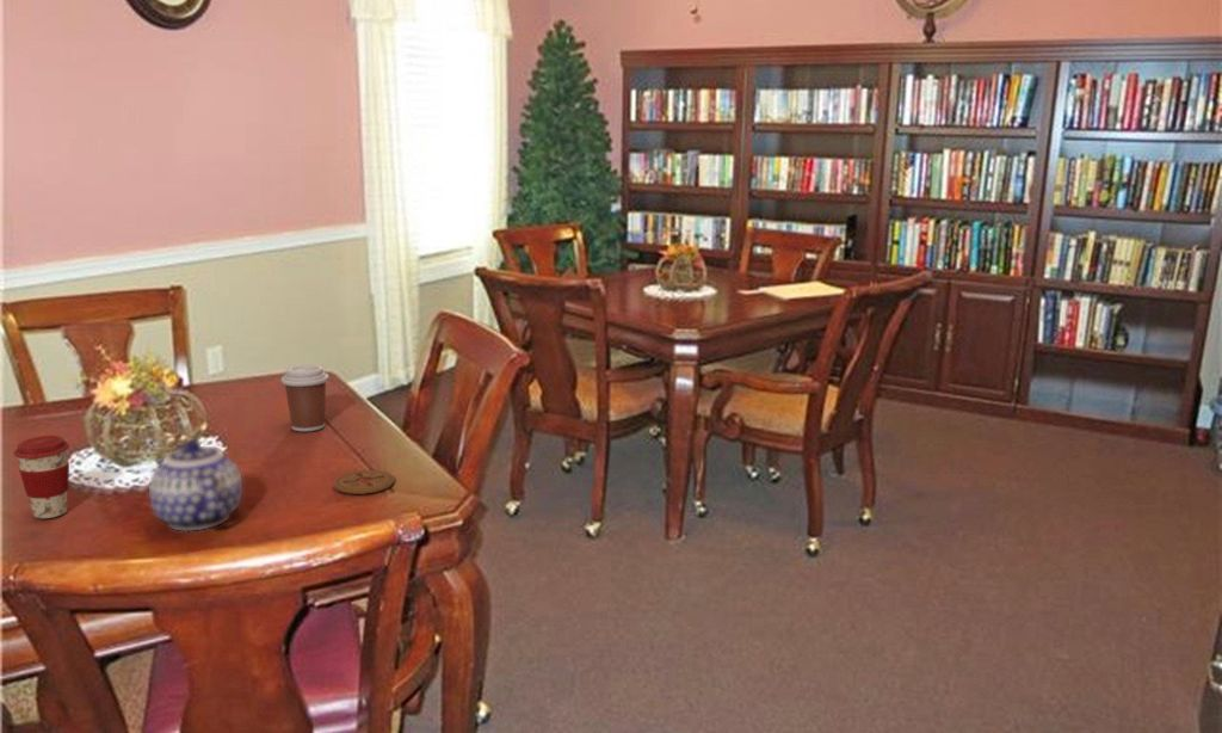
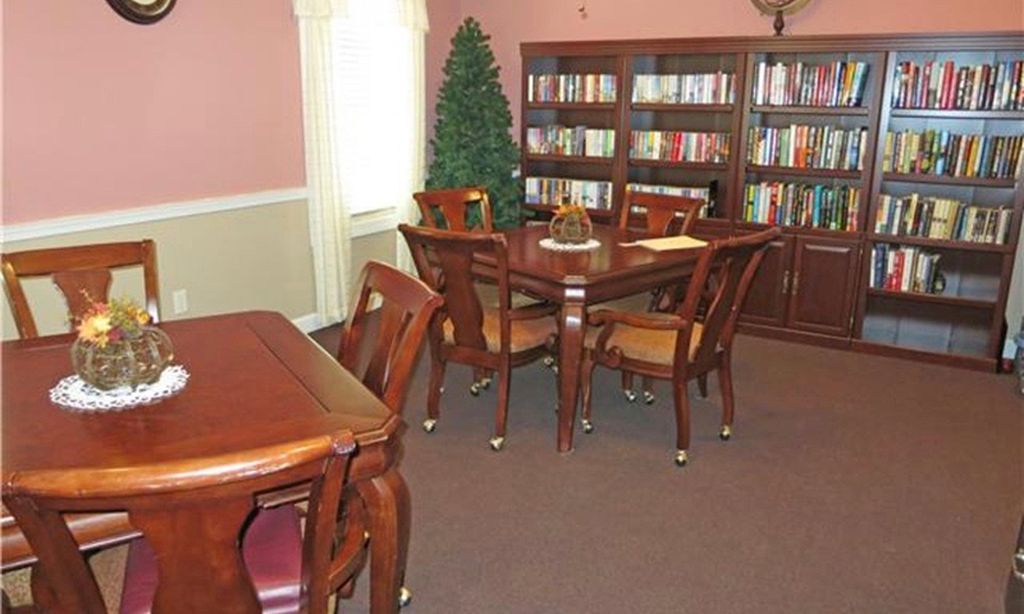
- coffee cup [280,364,331,432]
- coaster [333,469,396,495]
- teapot [148,438,243,531]
- coffee cup [13,435,70,519]
